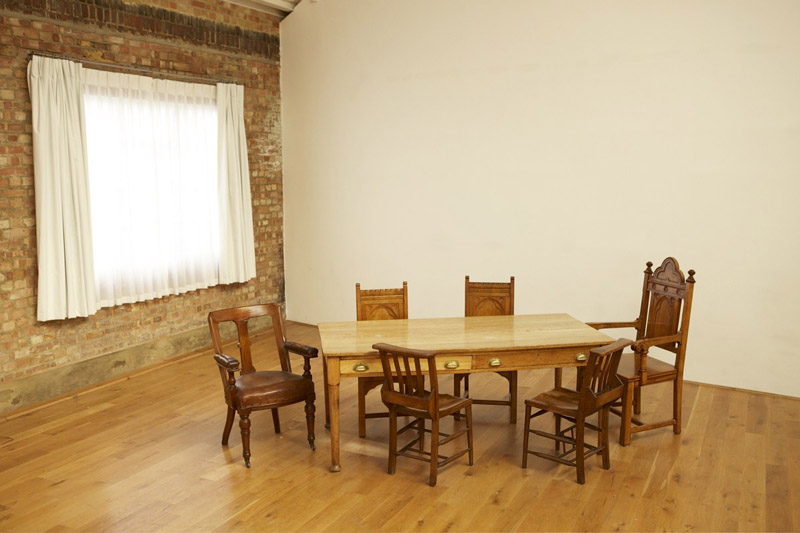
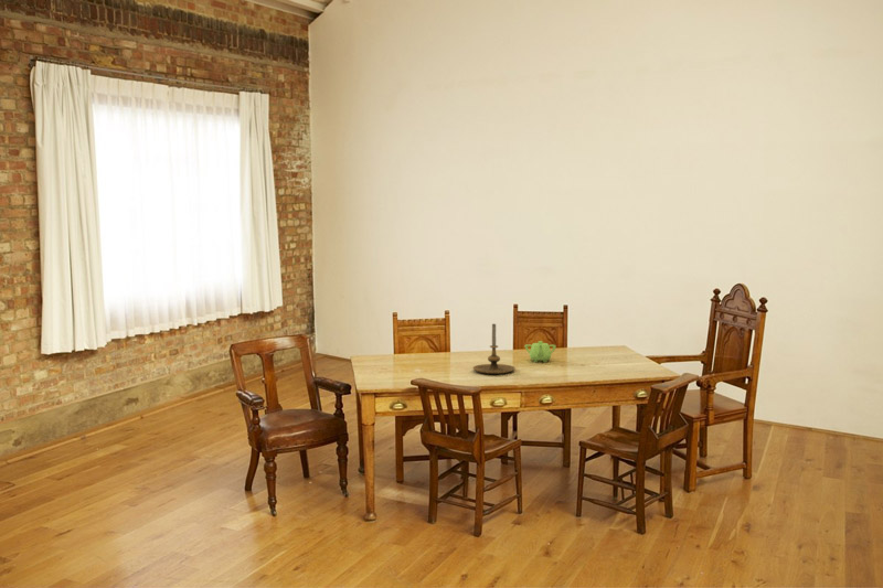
+ teapot [524,340,557,363]
+ candle holder [471,322,517,375]
